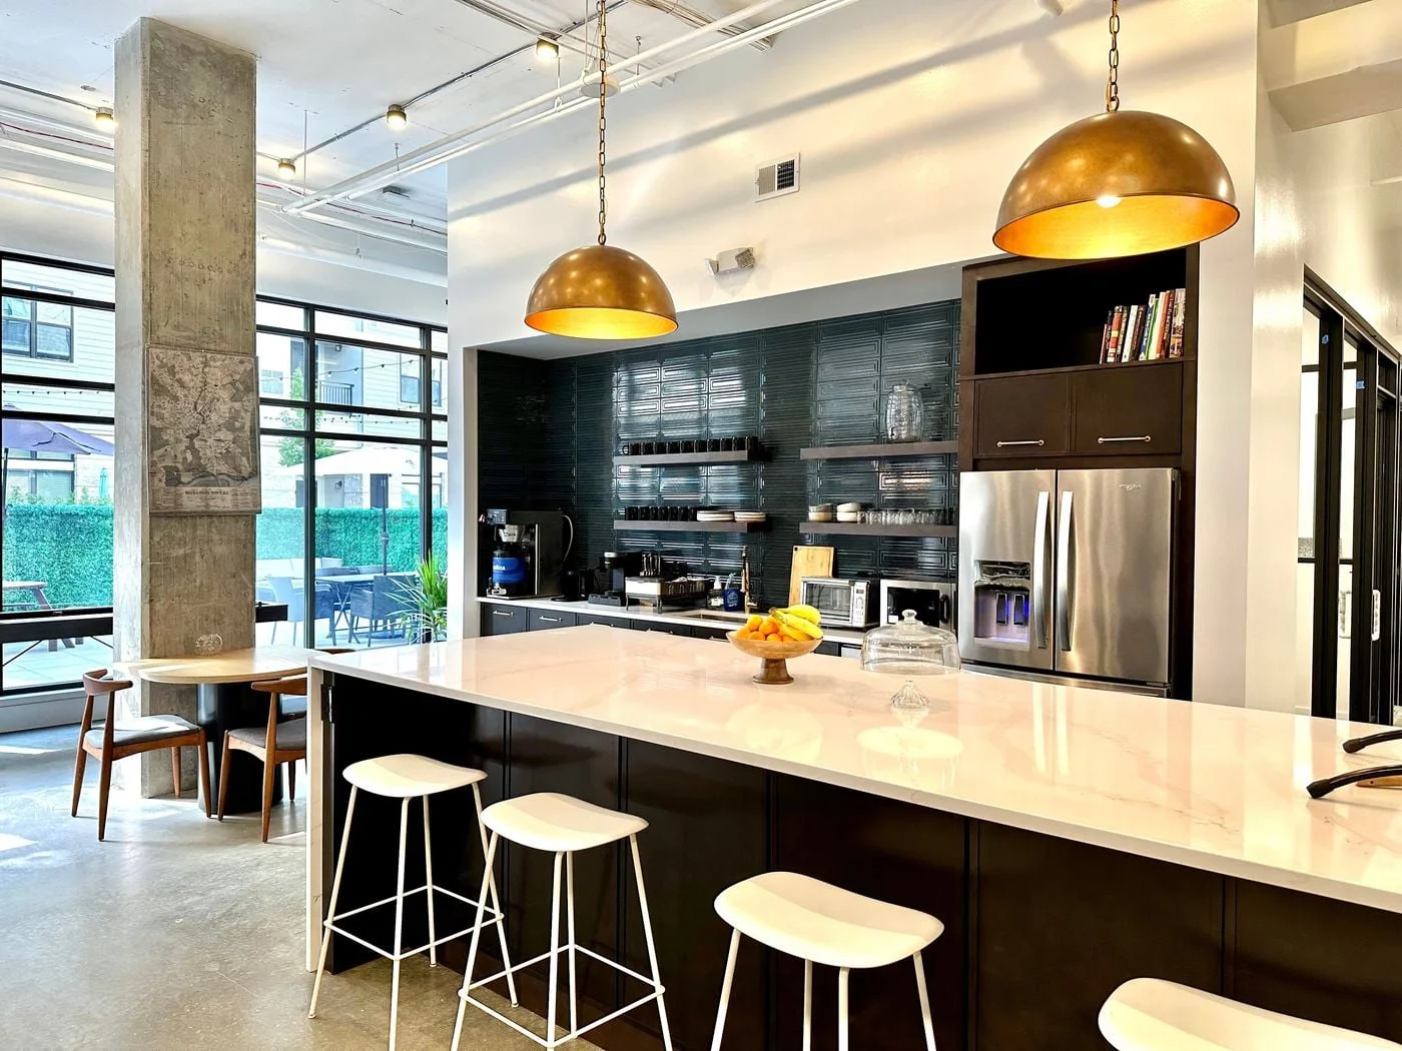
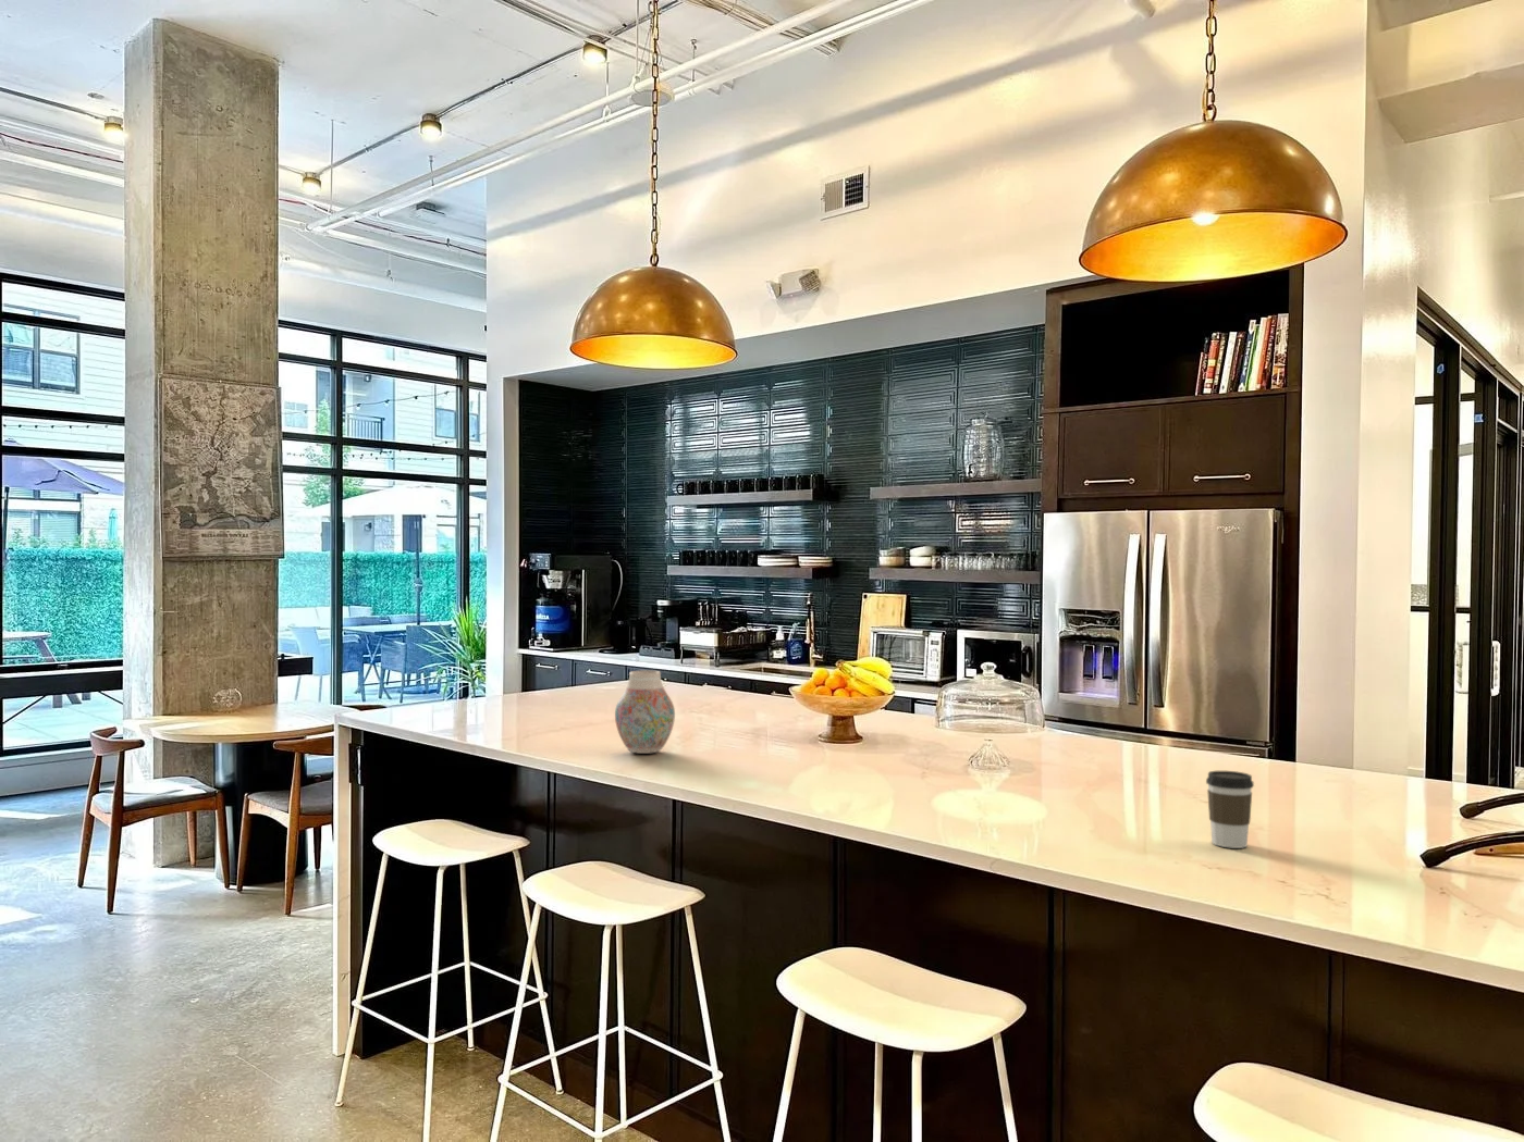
+ vase [614,671,676,755]
+ coffee cup [1205,770,1255,849]
